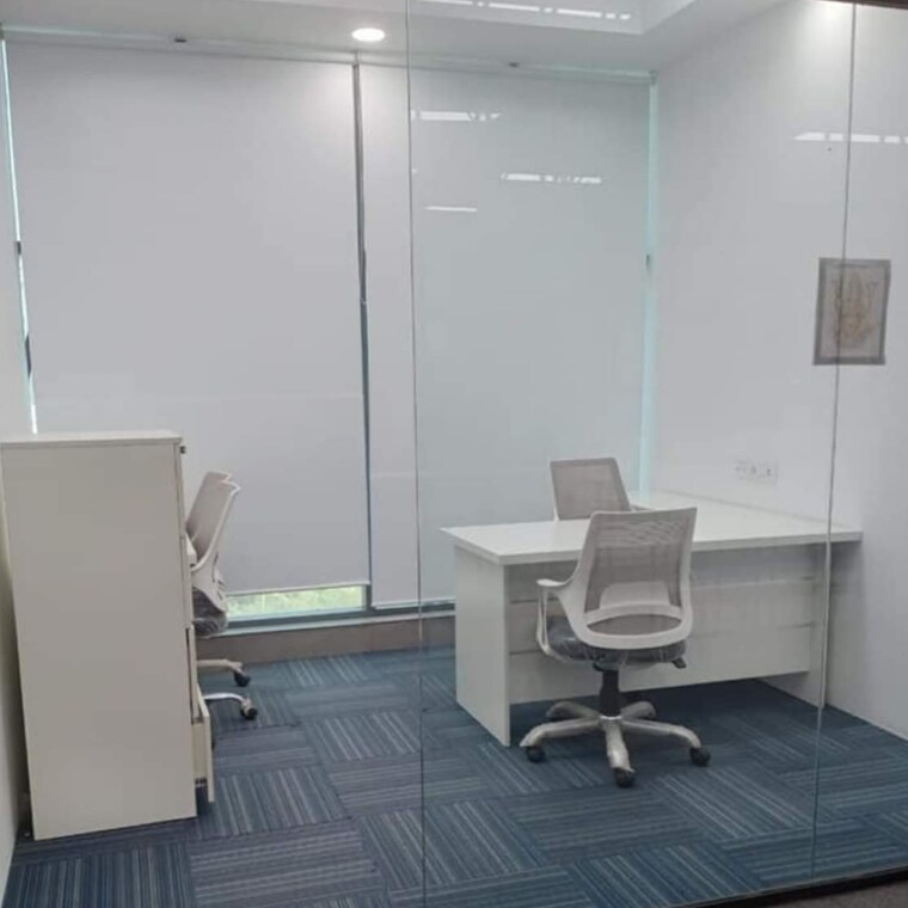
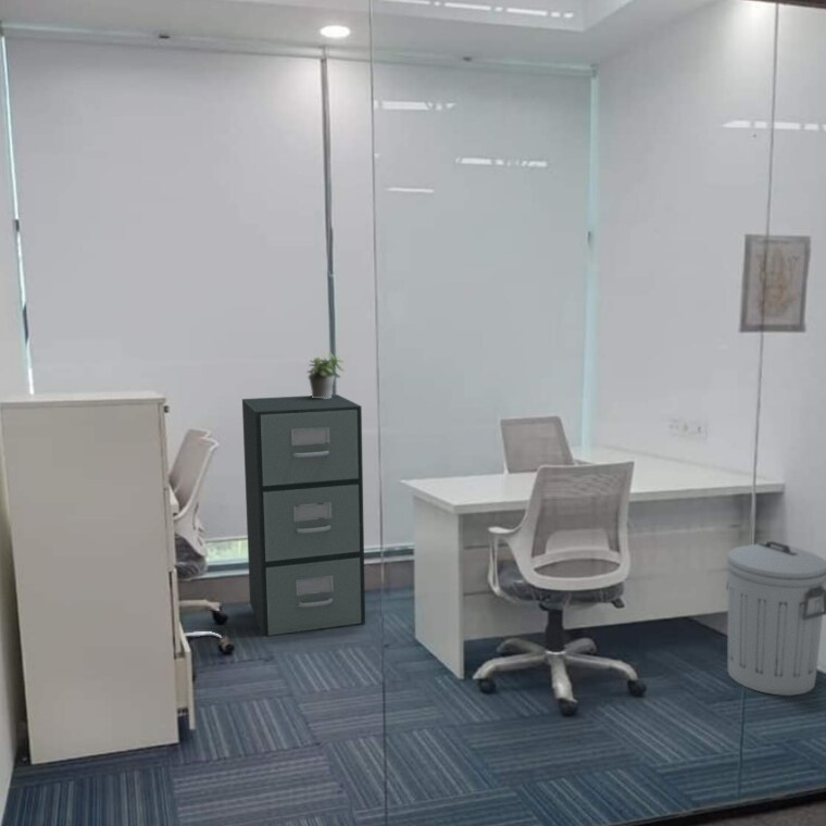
+ trash can [725,540,826,697]
+ potted plant [306,352,346,399]
+ filing cabinet [241,393,366,638]
